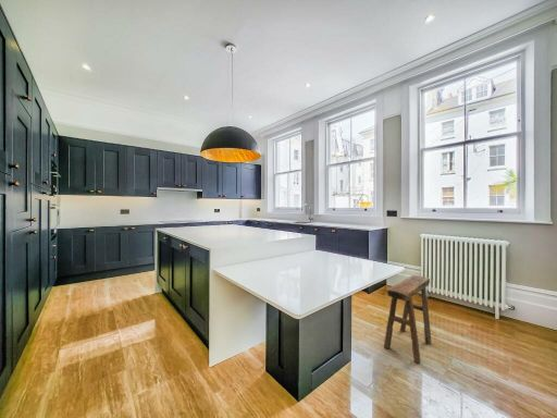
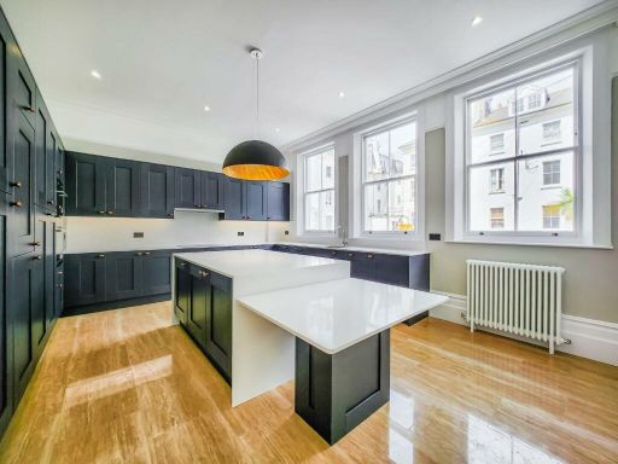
- stool [383,274,432,364]
